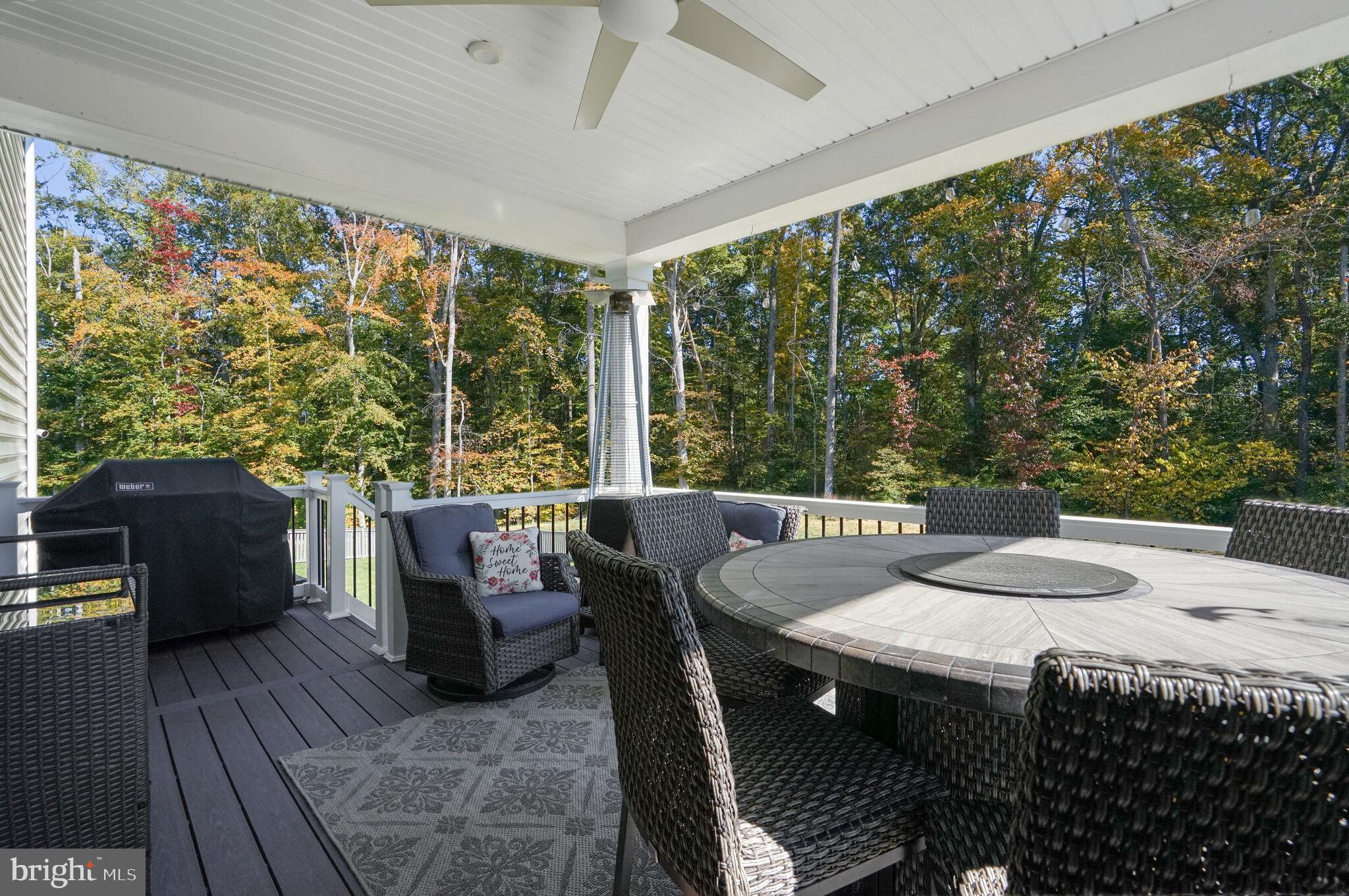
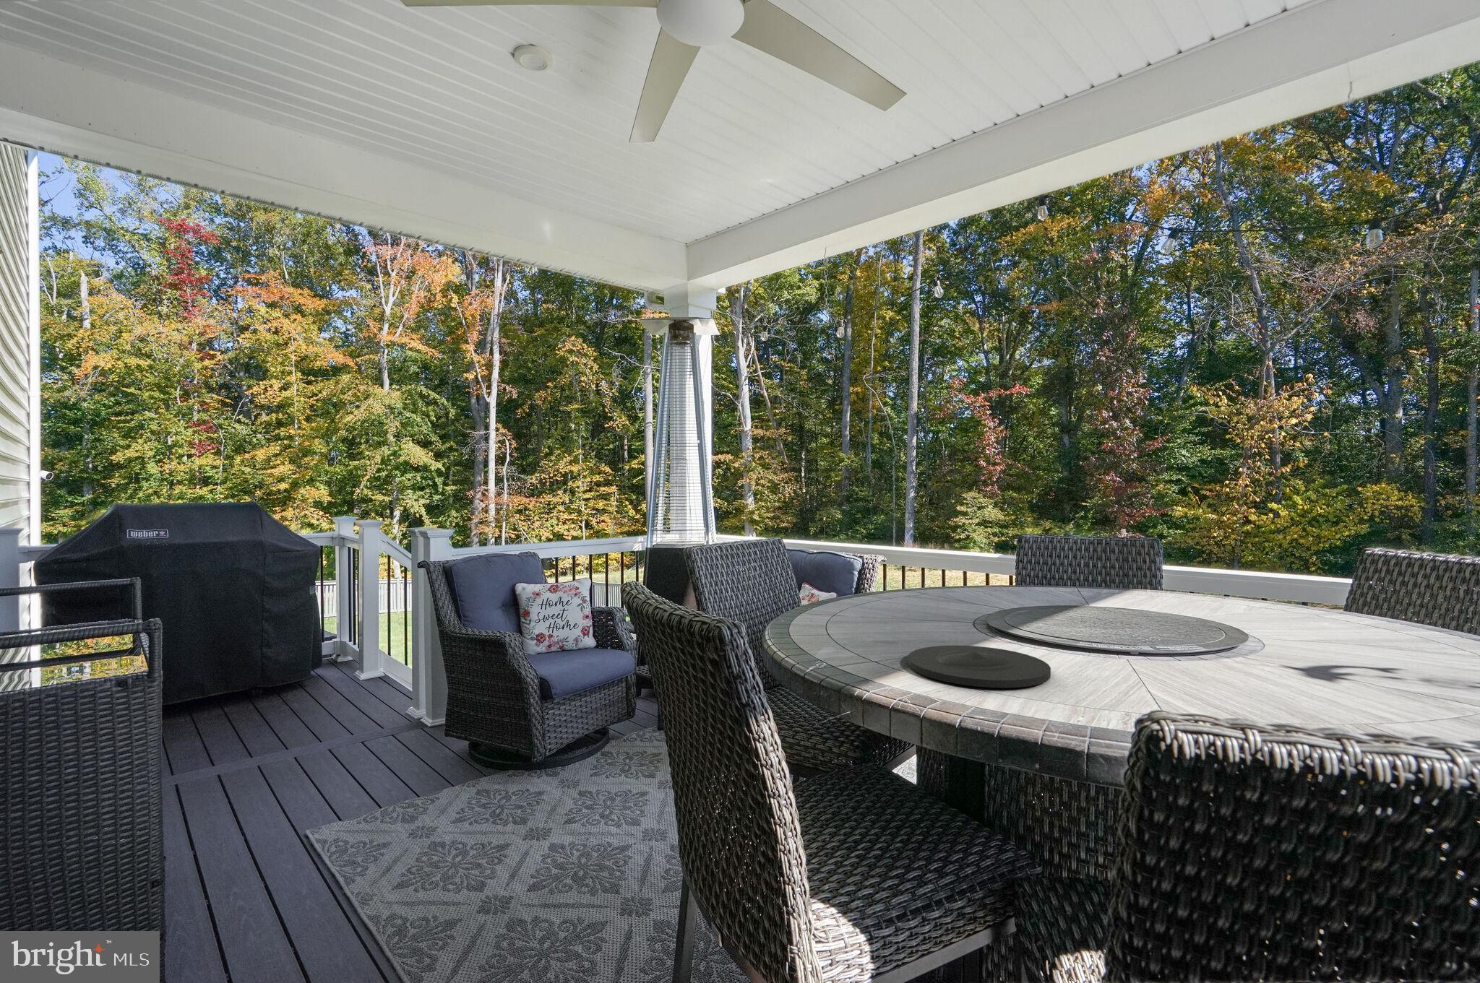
+ plate [907,645,1051,688]
